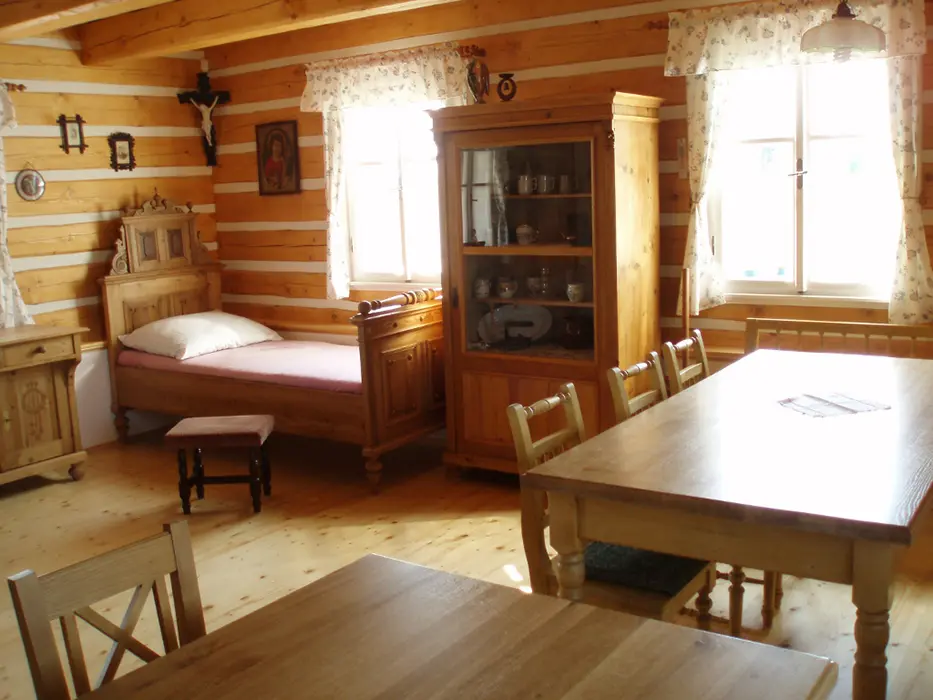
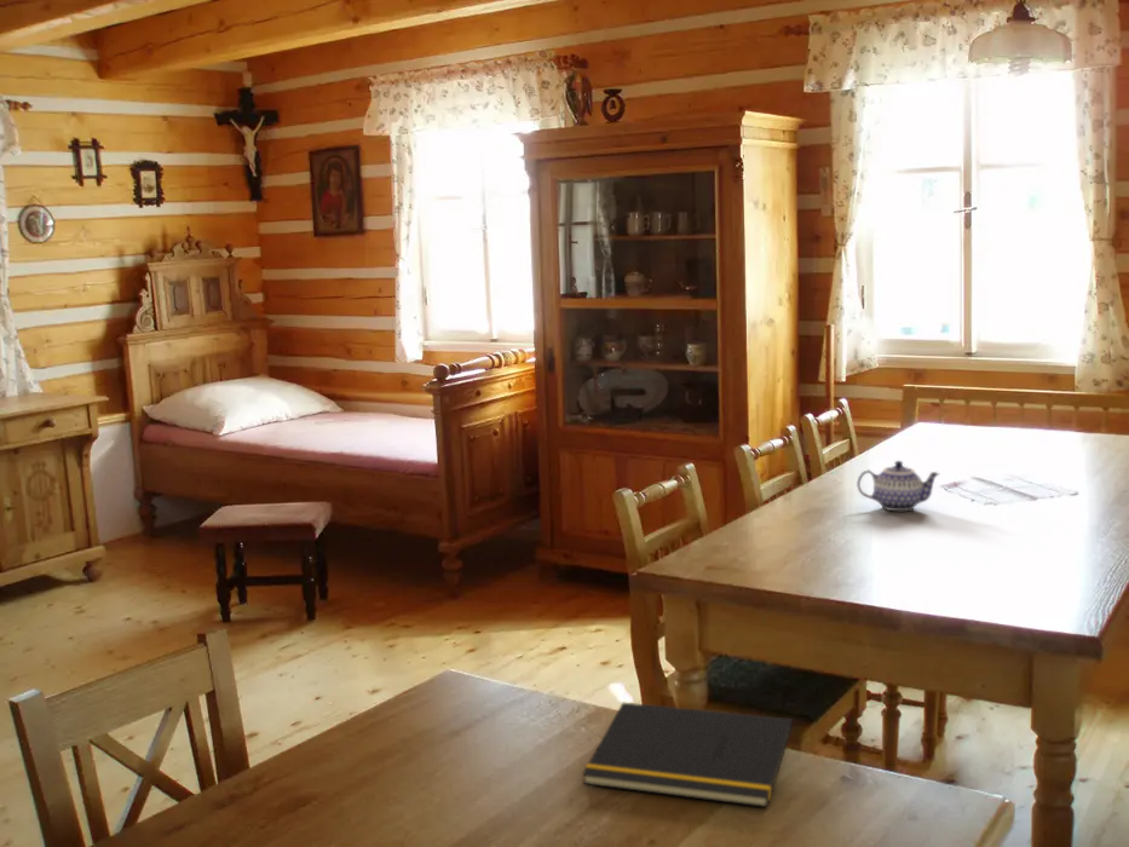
+ notepad [581,702,794,808]
+ teapot [856,460,940,512]
